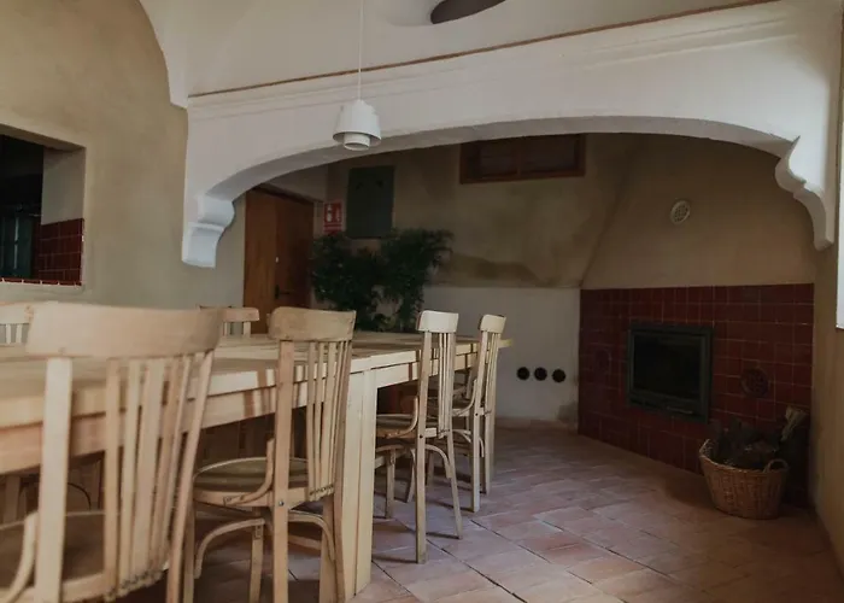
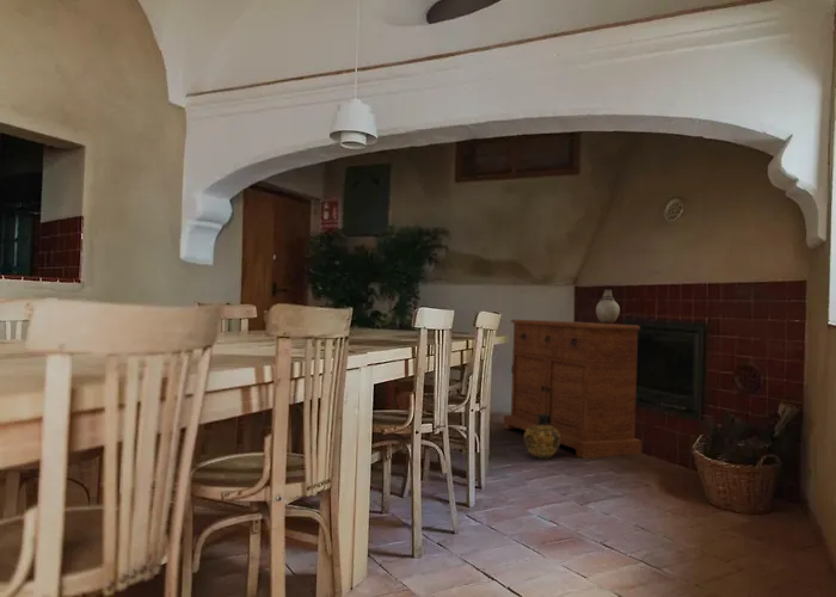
+ sideboard [503,319,643,460]
+ vase [595,288,621,324]
+ ceramic jug [523,413,561,461]
